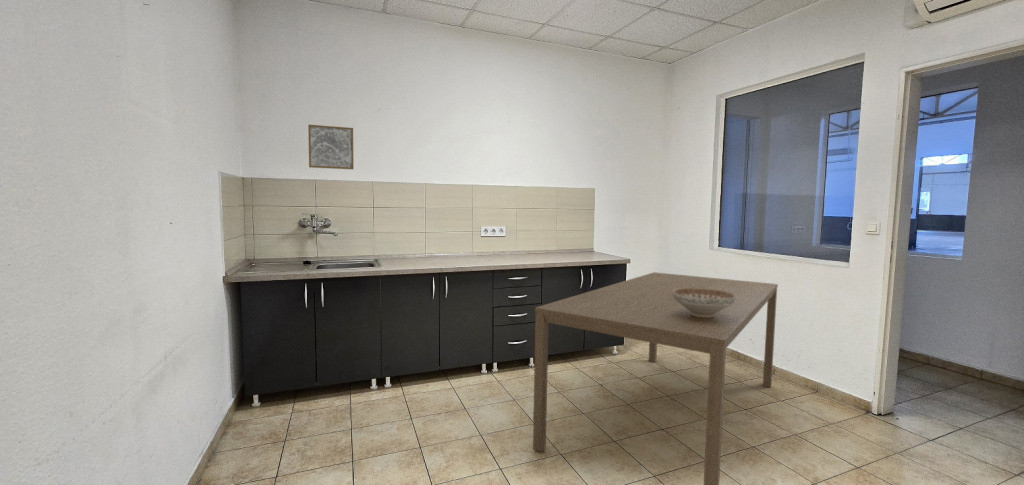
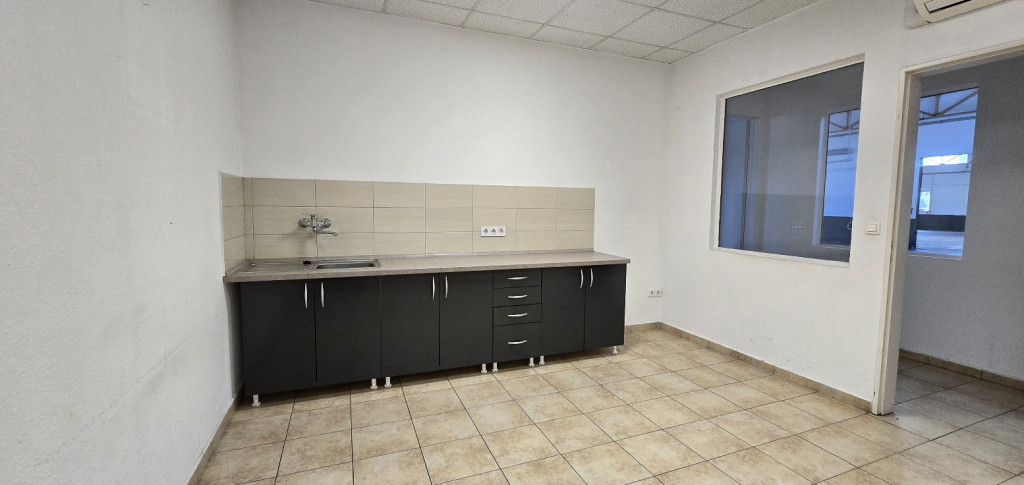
- wall art [307,124,355,170]
- dining table [532,271,779,485]
- decorative bowl [672,288,735,318]
